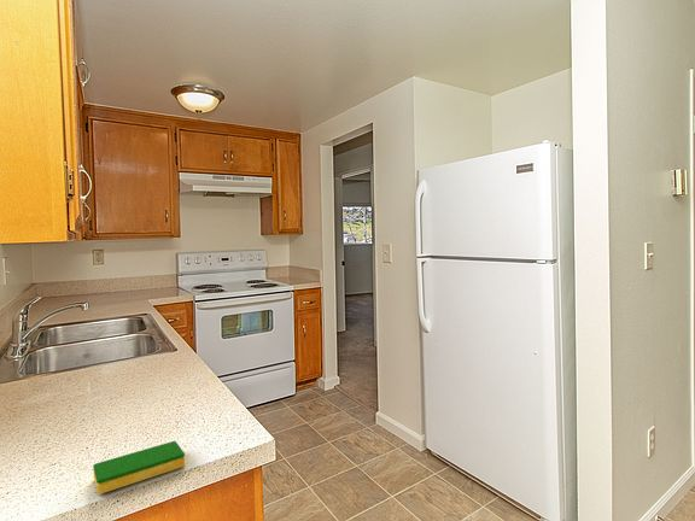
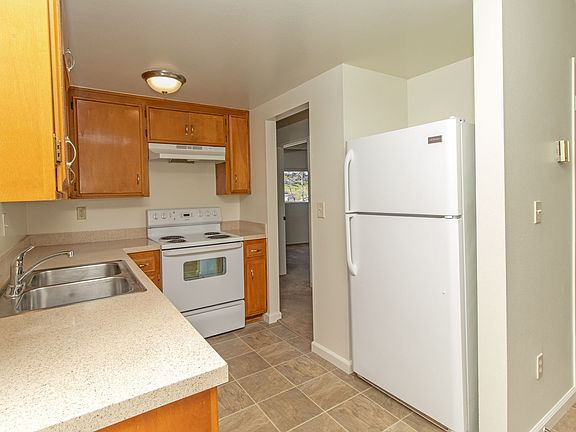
- dish sponge [92,440,186,496]
